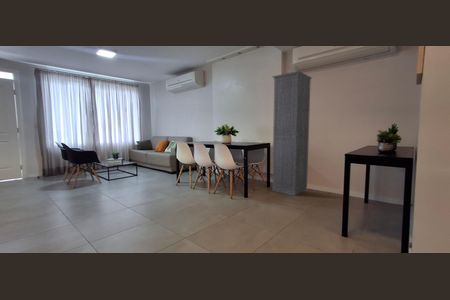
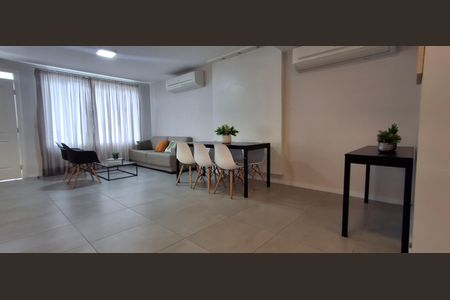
- cabinet [271,70,313,197]
